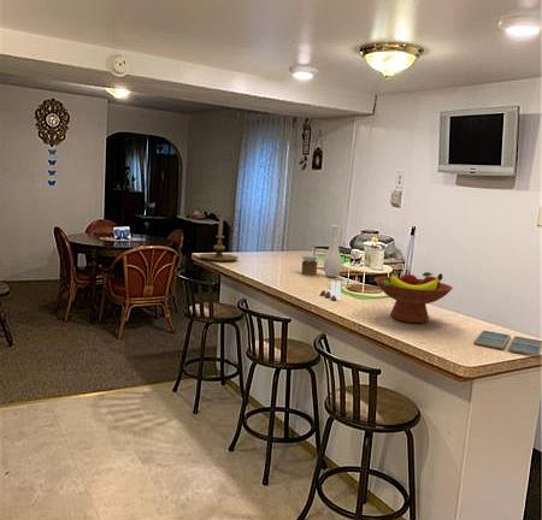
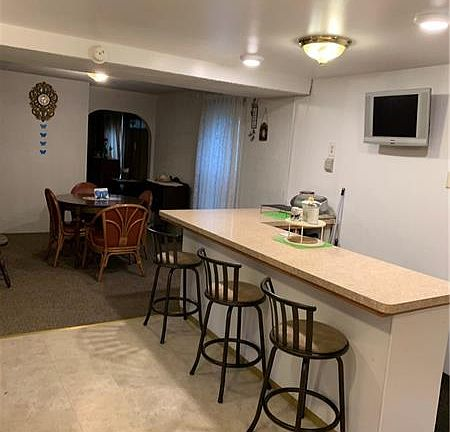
- fruit bowl [373,270,454,324]
- salt and pepper shaker set [319,279,342,301]
- drink coaster [472,329,542,358]
- candle holder [199,214,238,262]
- vase [300,224,343,278]
